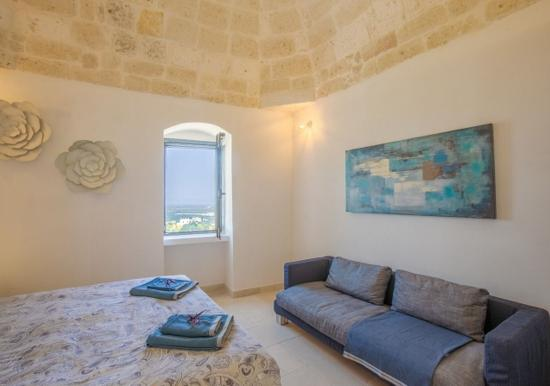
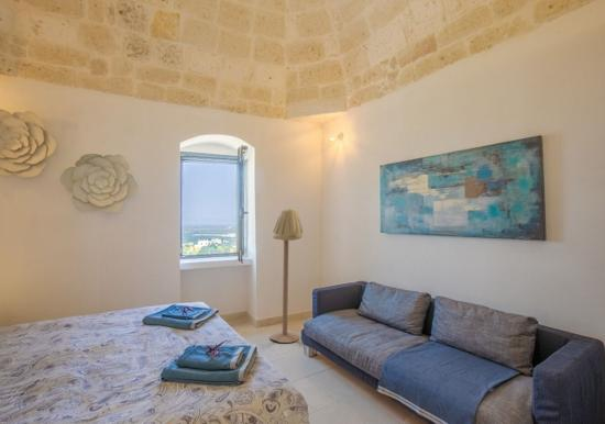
+ floor lamp [268,207,304,344]
